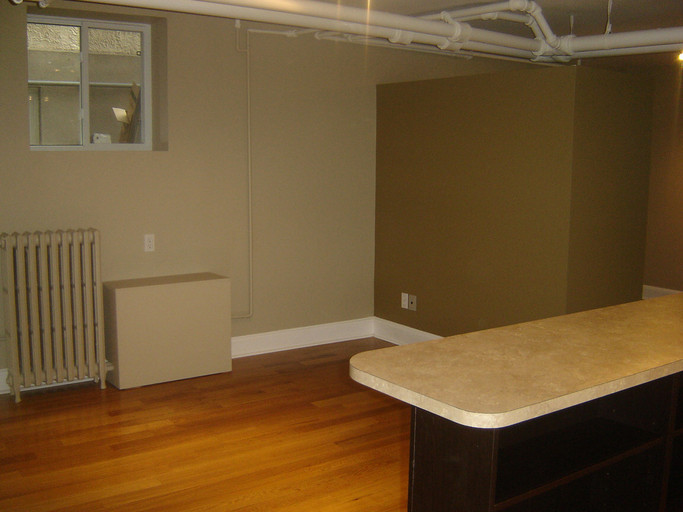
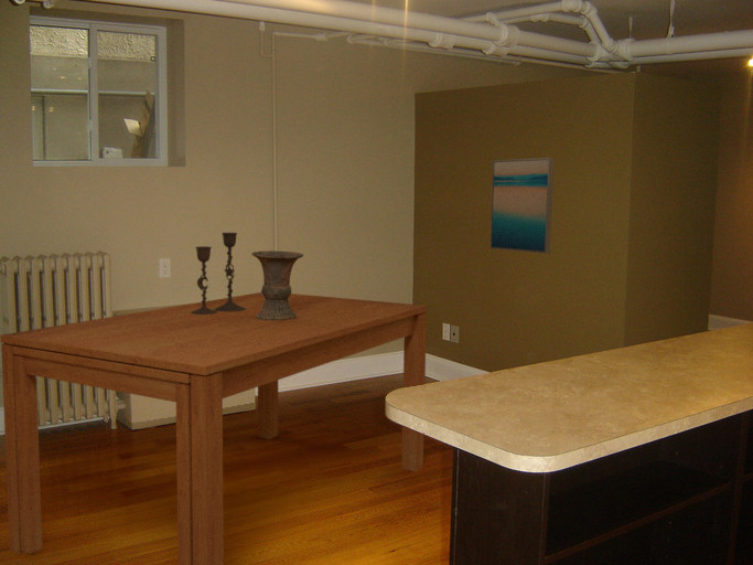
+ vase [250,249,304,320]
+ dining table [0,291,428,565]
+ wall art [488,157,555,255]
+ candlestick [191,232,246,315]
